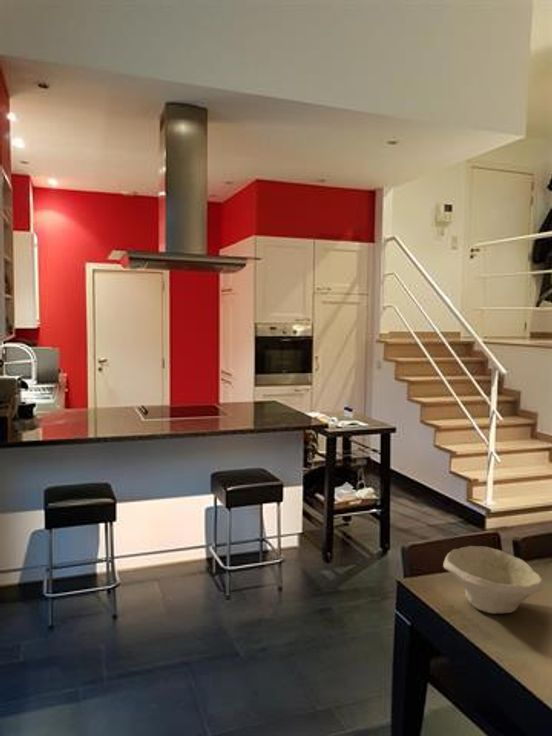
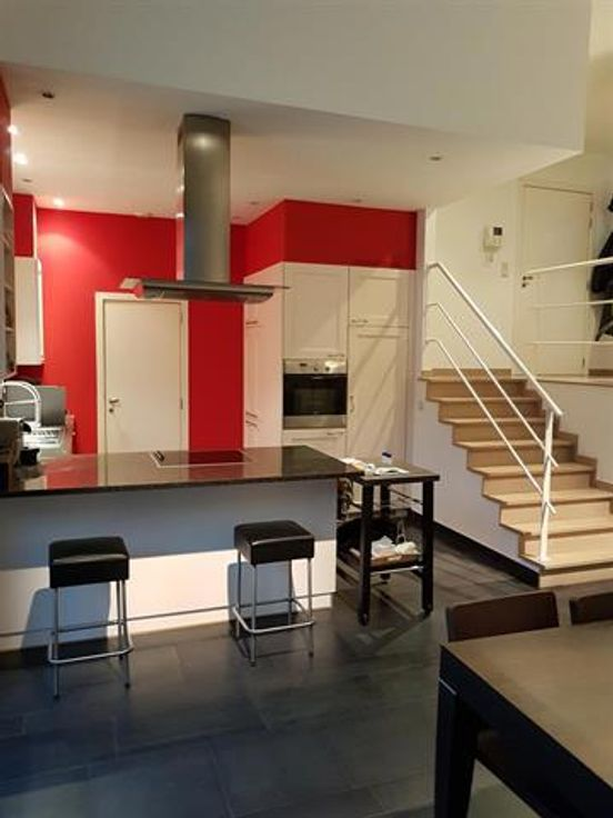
- bowl [442,545,544,615]
